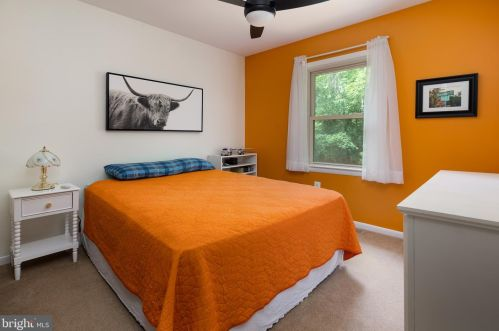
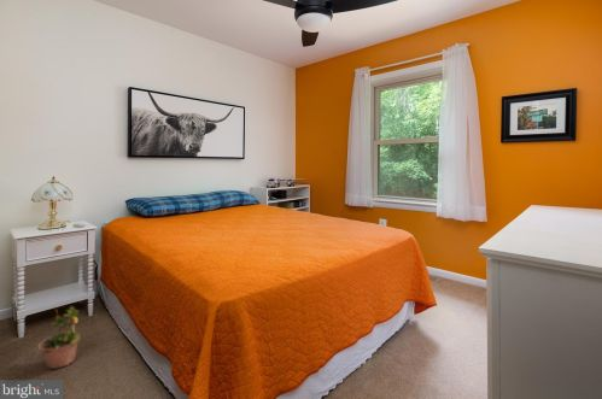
+ potted plant [37,306,82,370]
